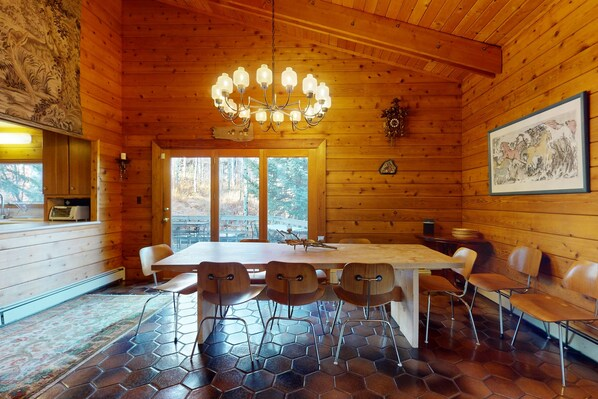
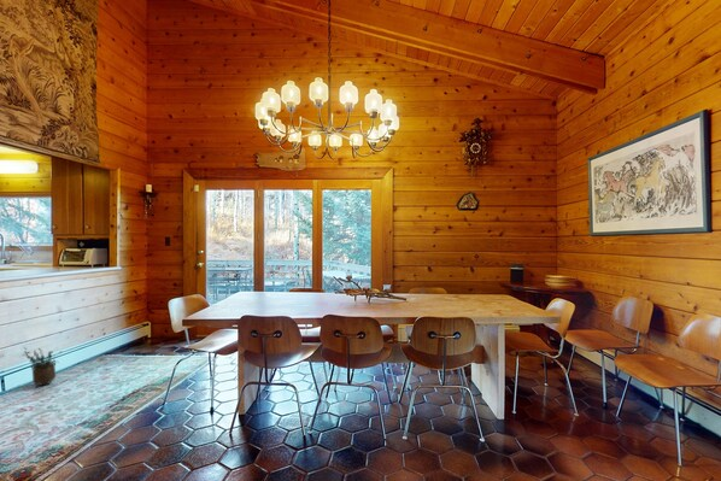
+ potted plant [23,346,63,387]
